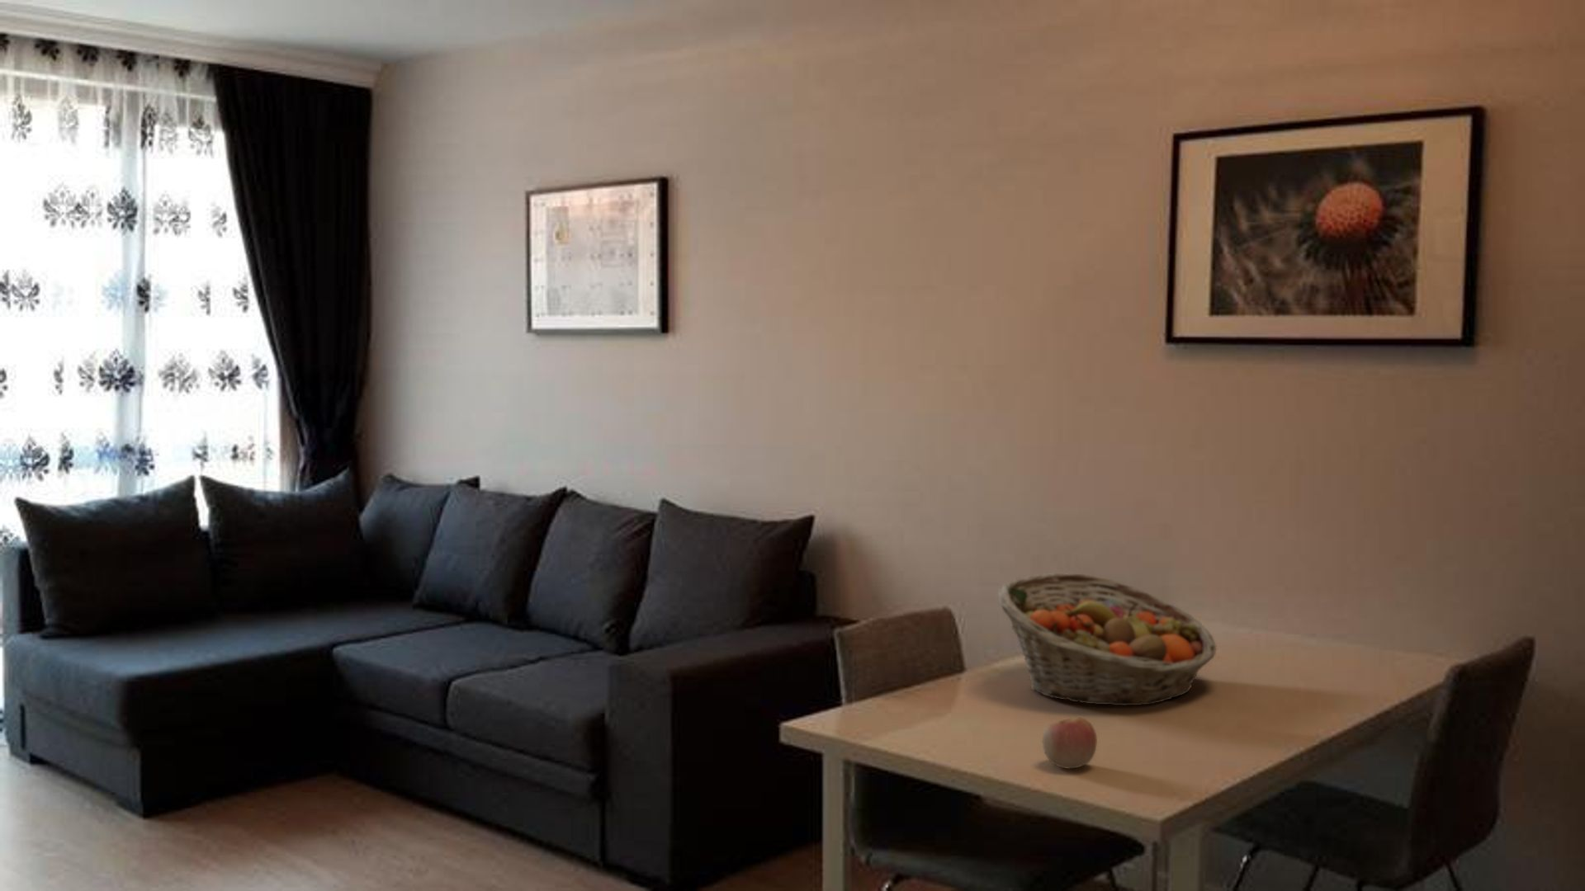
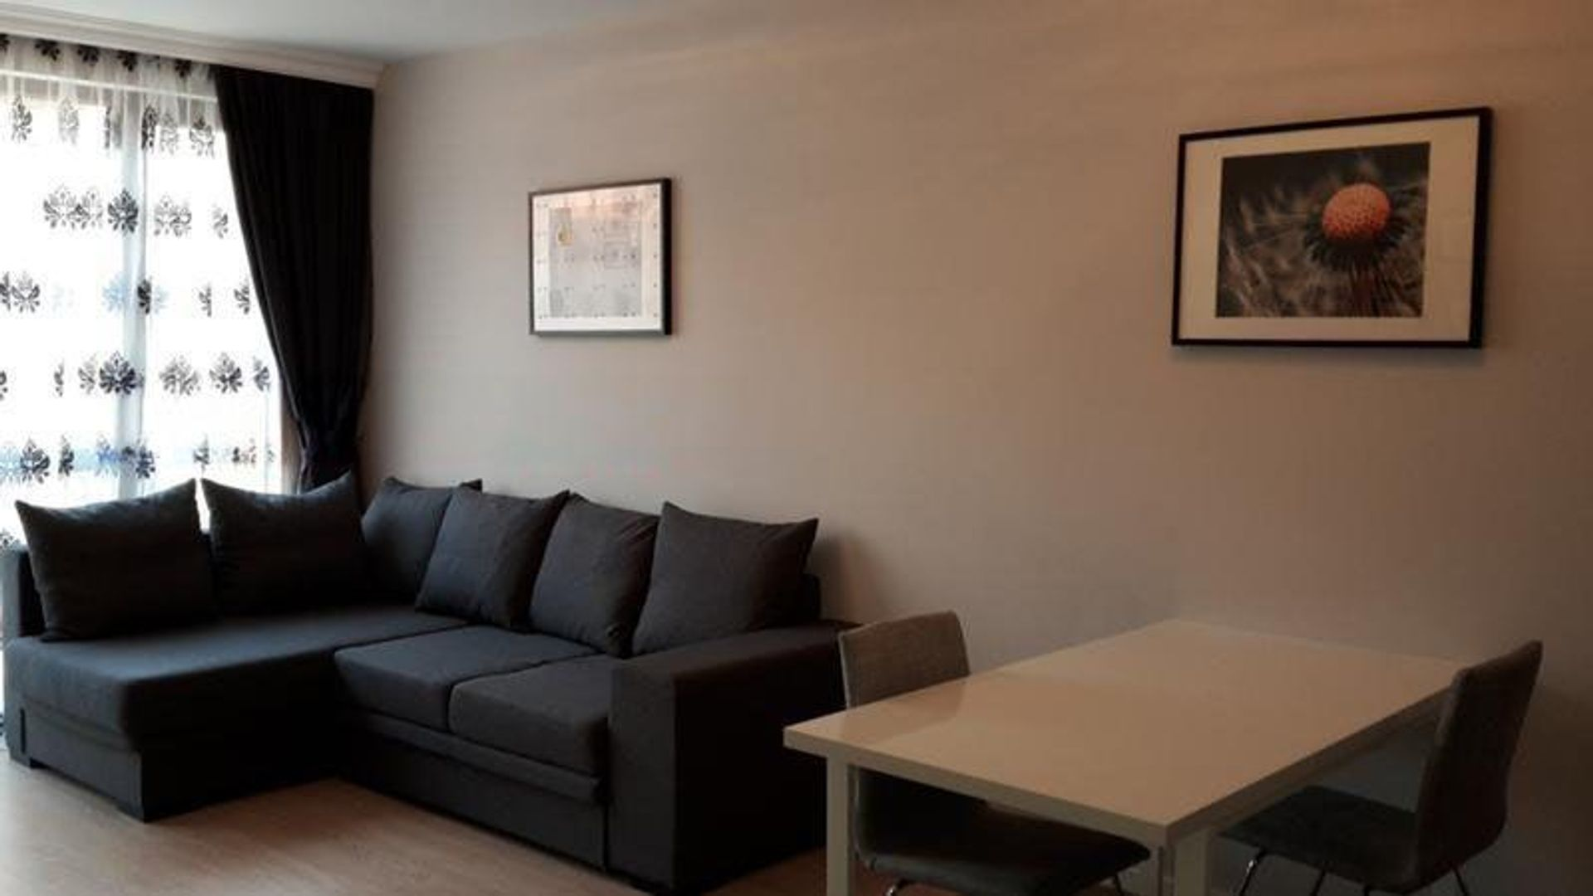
- apple [1042,717,1098,770]
- fruit basket [997,572,1217,706]
